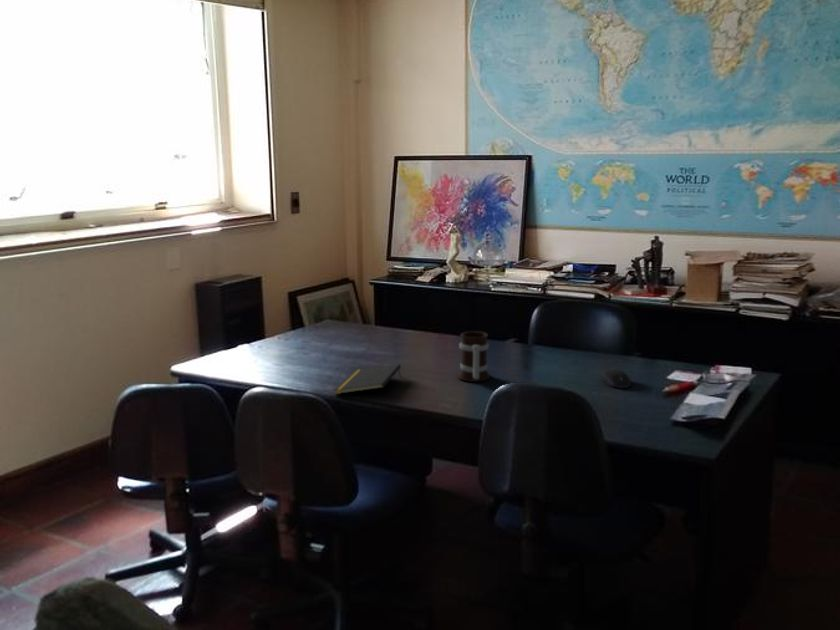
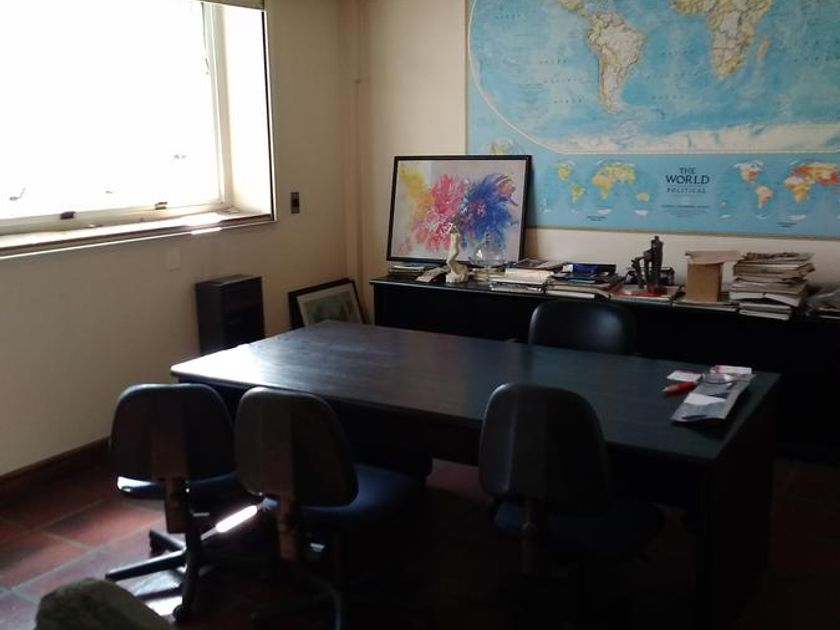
- computer mouse [602,368,632,389]
- notepad [333,363,402,395]
- mug [456,330,491,383]
